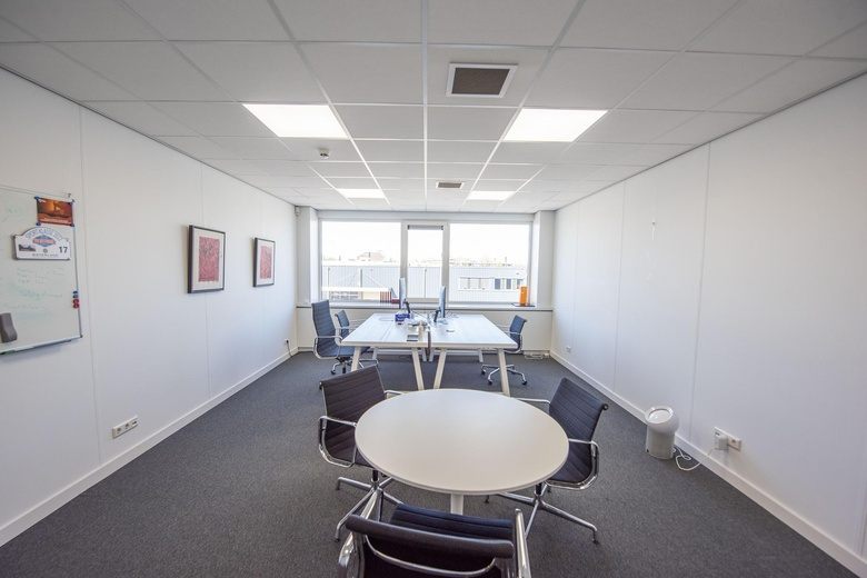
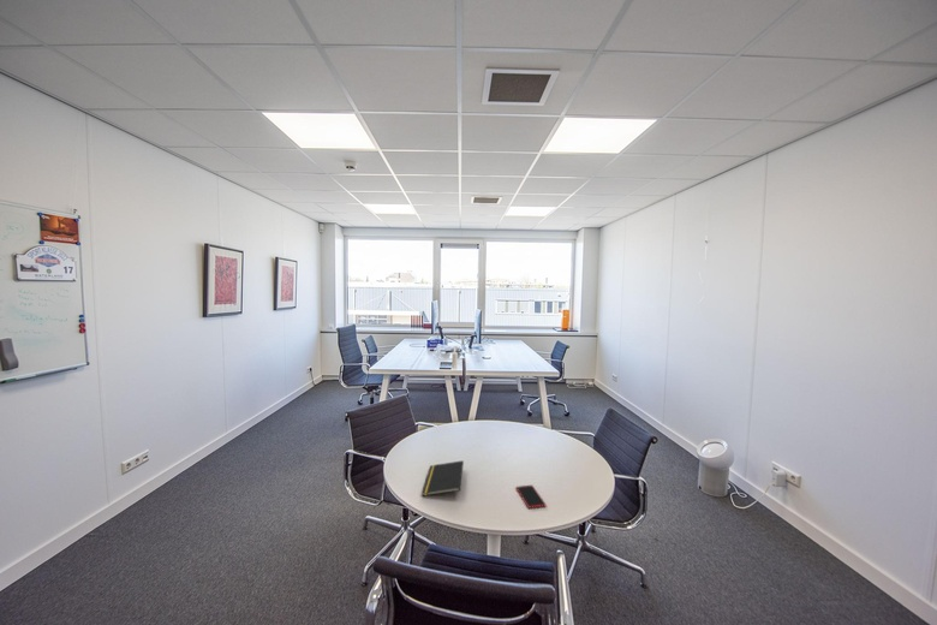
+ smartphone [514,484,548,510]
+ notepad [420,459,465,498]
